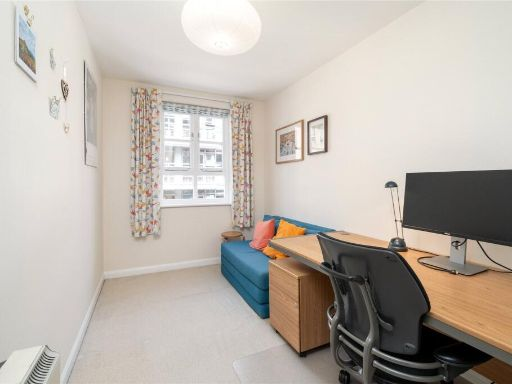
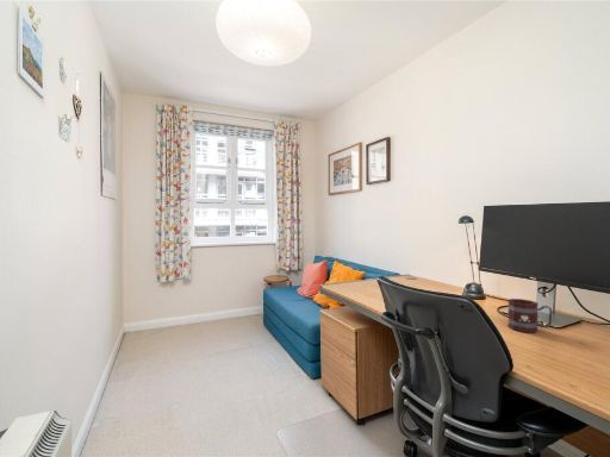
+ mug [506,298,554,334]
